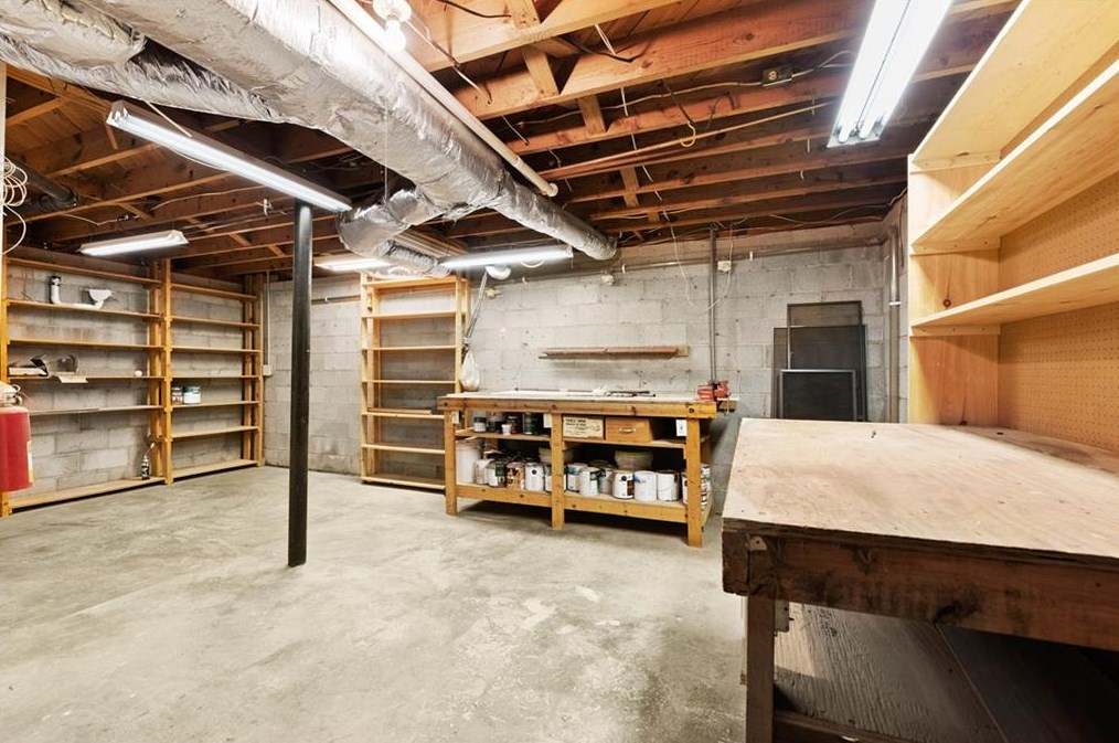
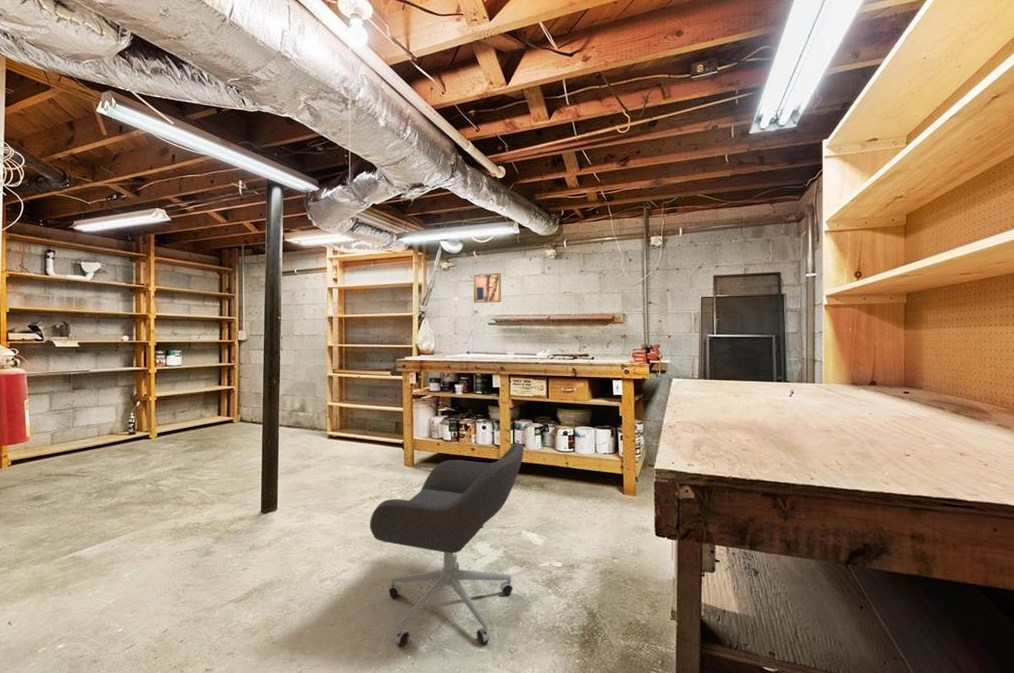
+ office chair [369,442,525,647]
+ wall art [473,272,502,304]
